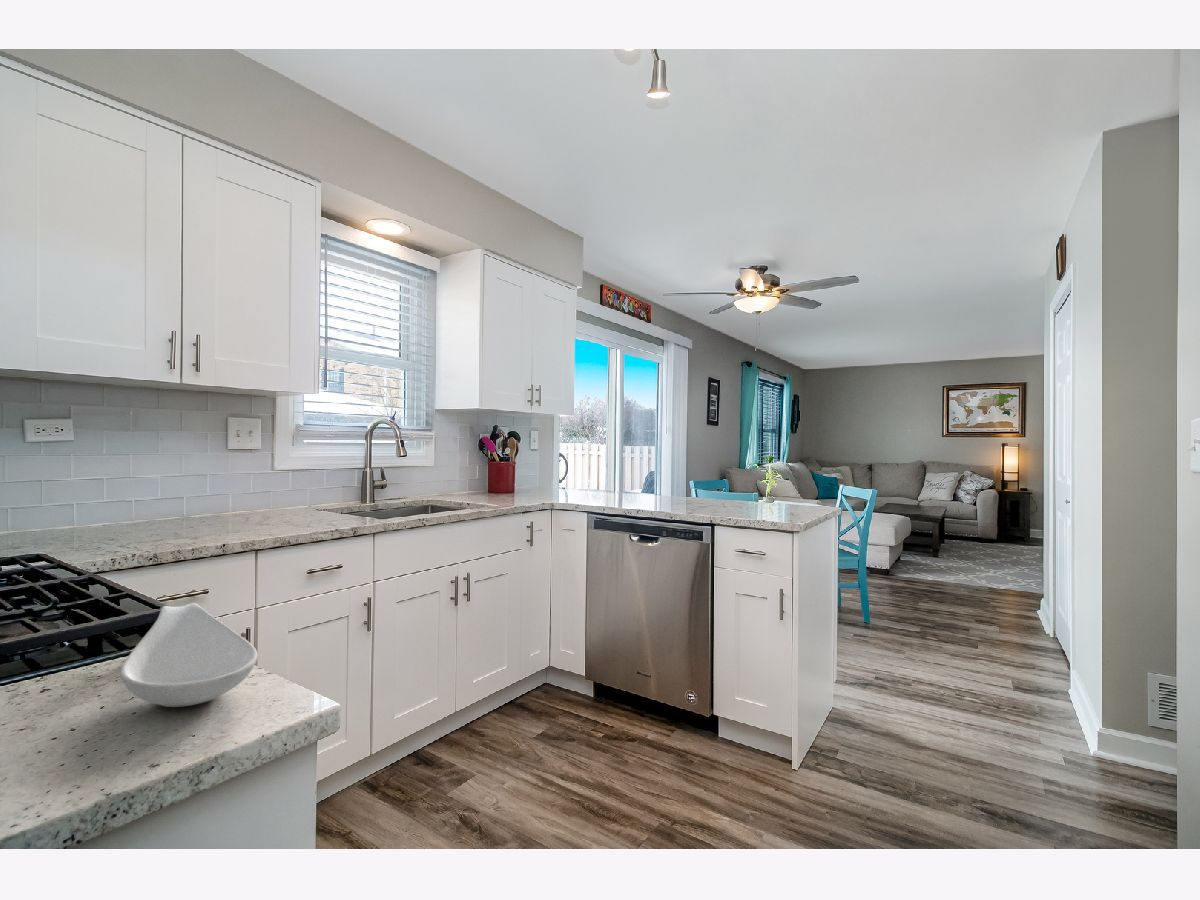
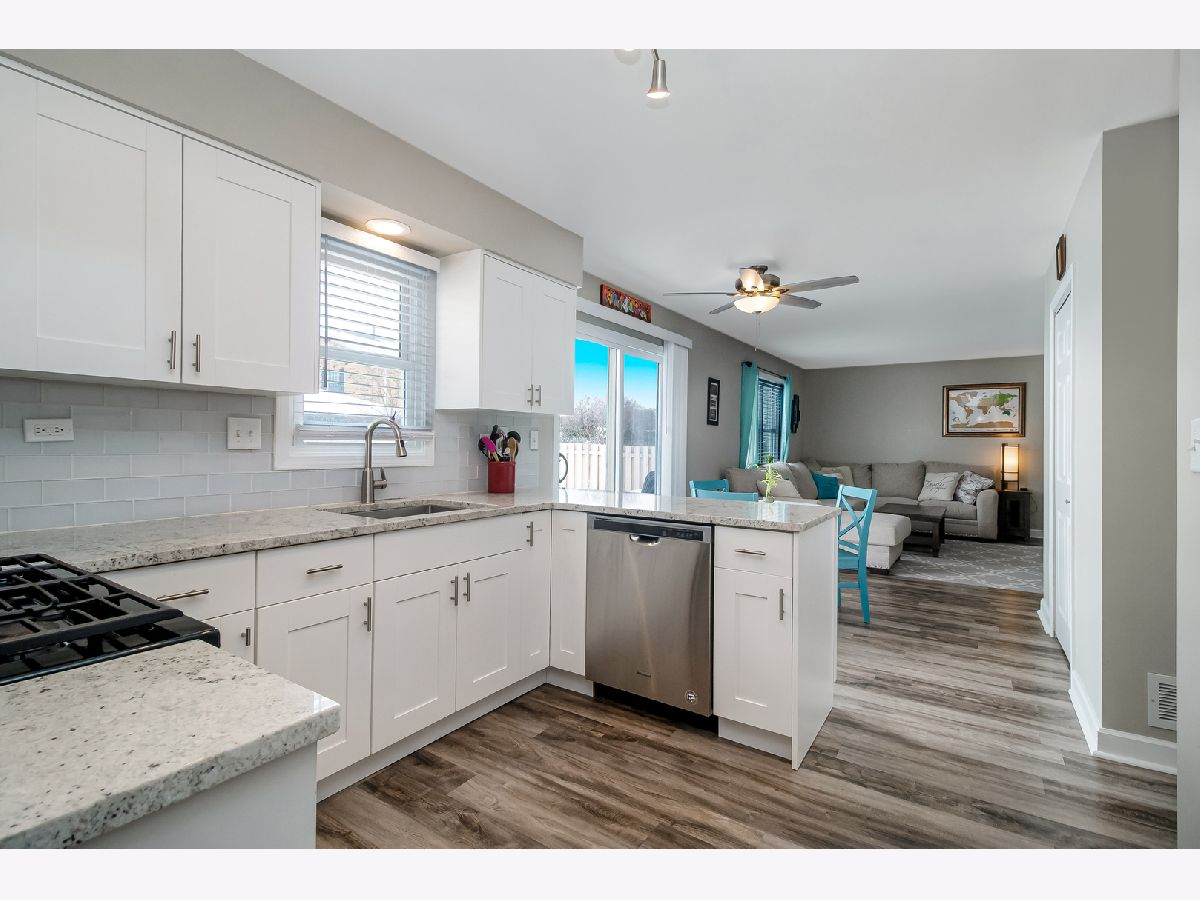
- spoon rest [119,602,259,708]
